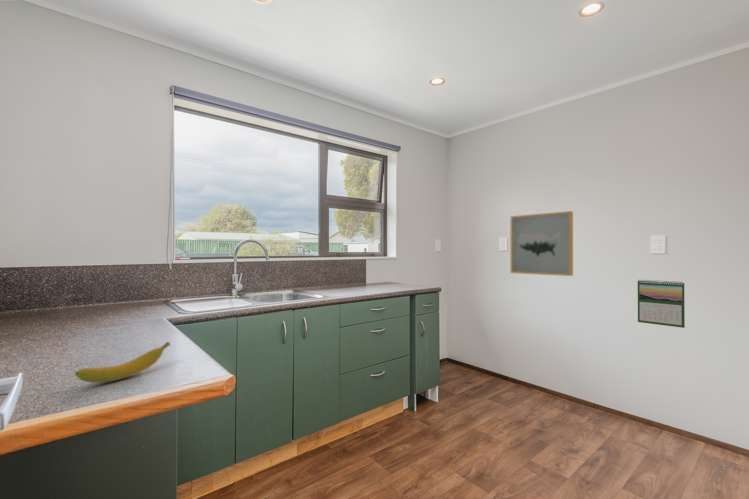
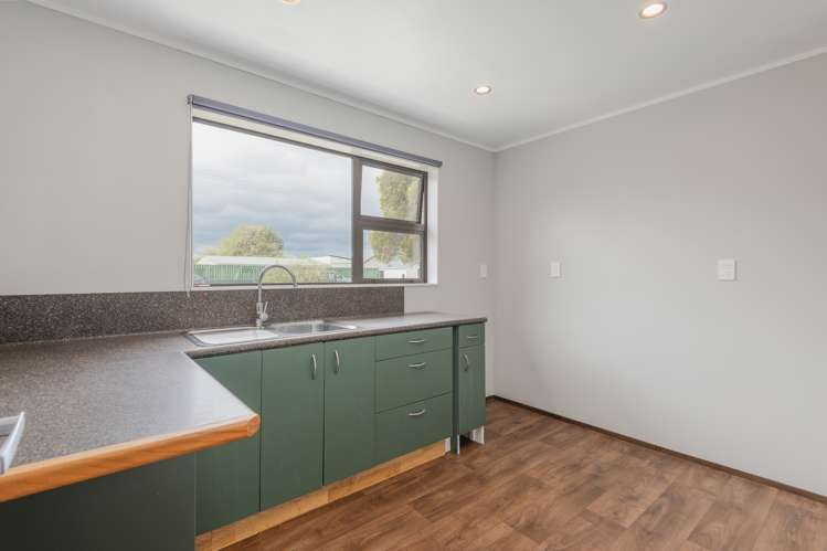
- calendar [637,279,686,329]
- wall art [510,210,574,277]
- banana [74,341,171,384]
